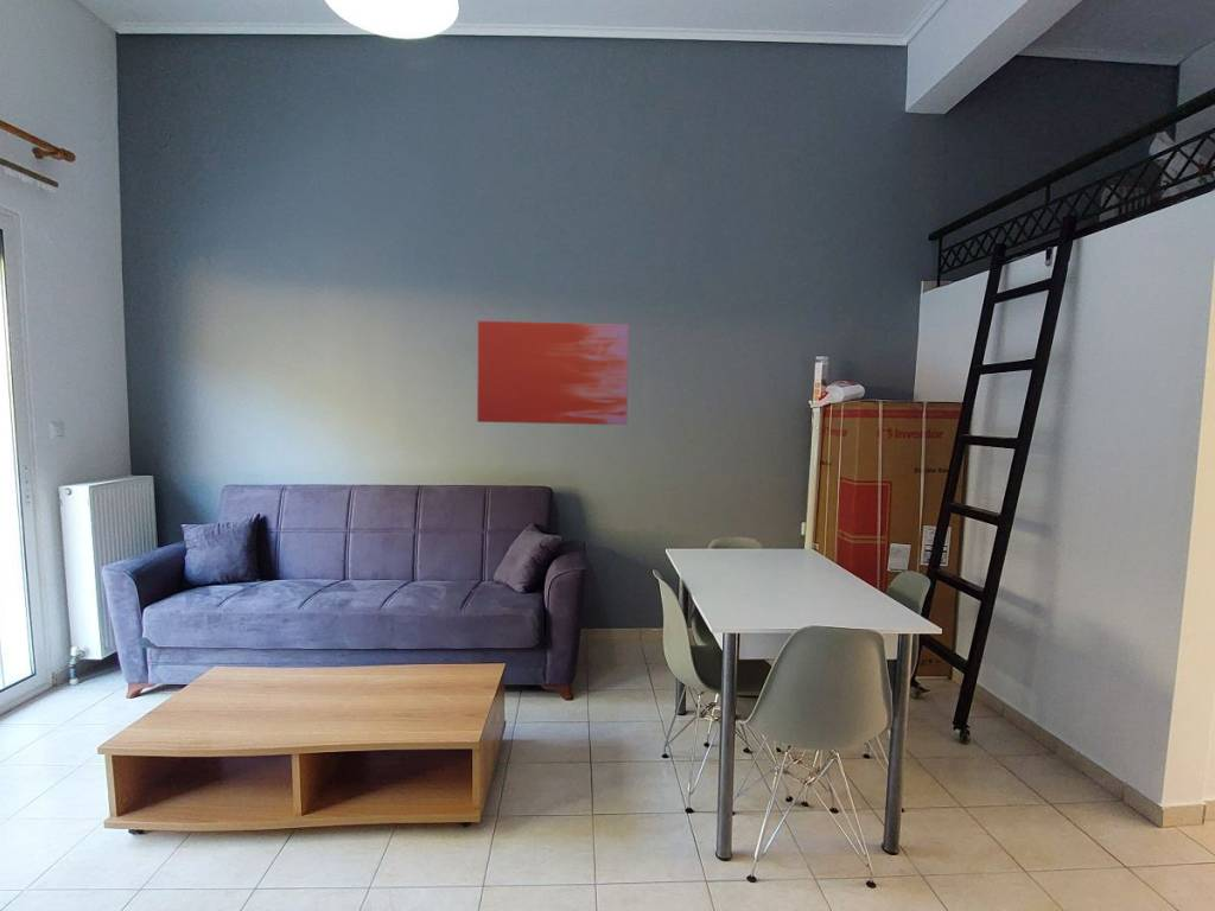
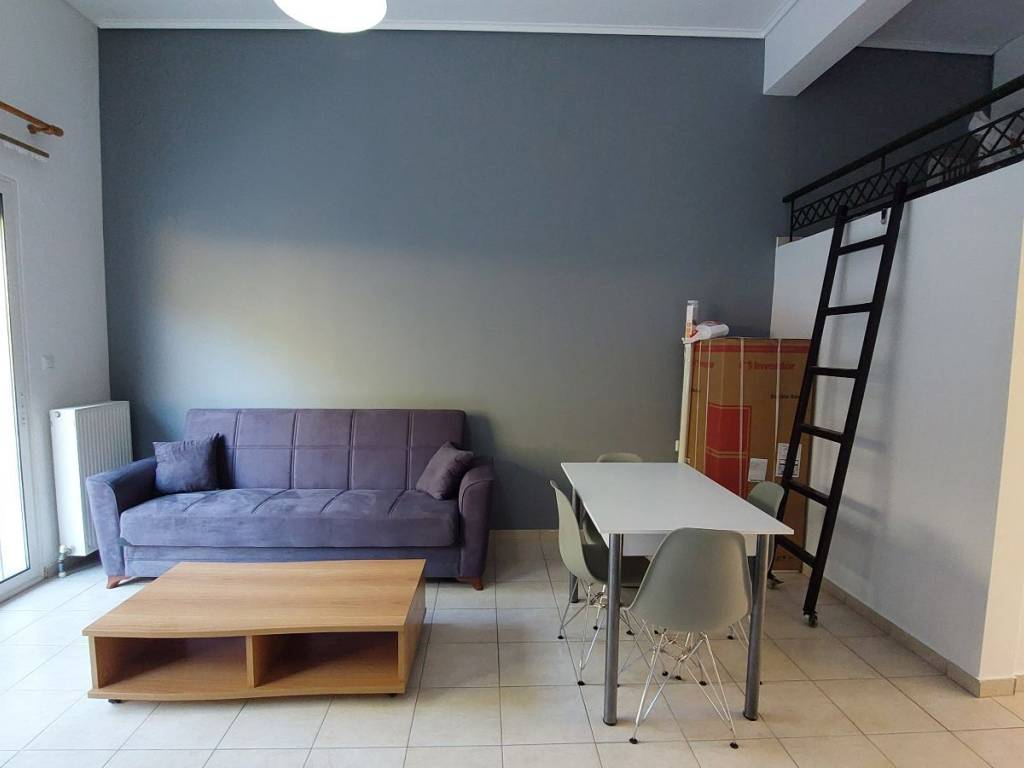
- wall art [476,319,630,426]
